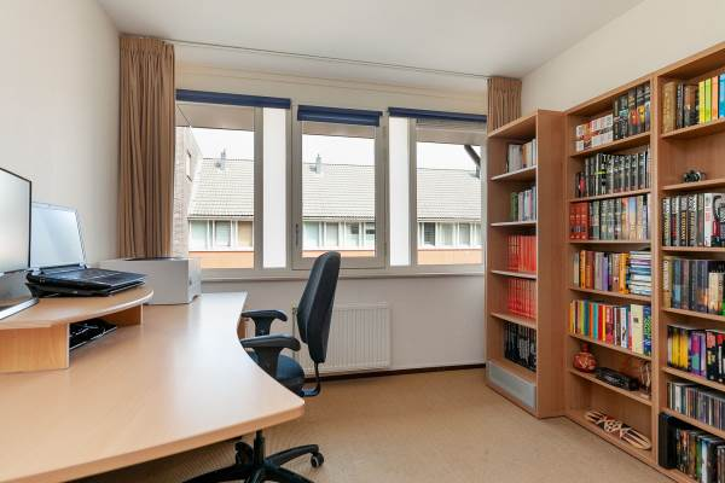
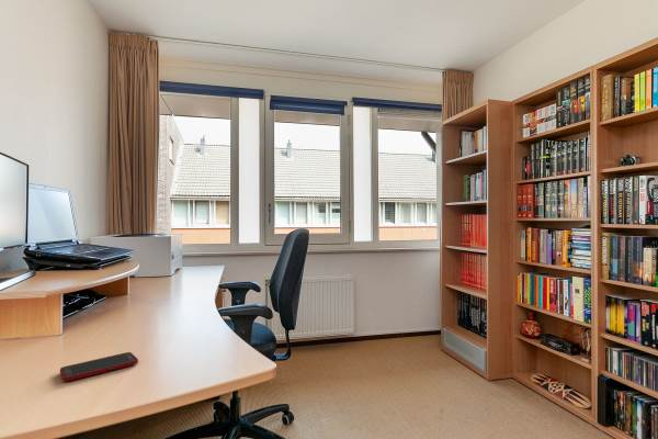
+ cell phone [59,351,139,382]
